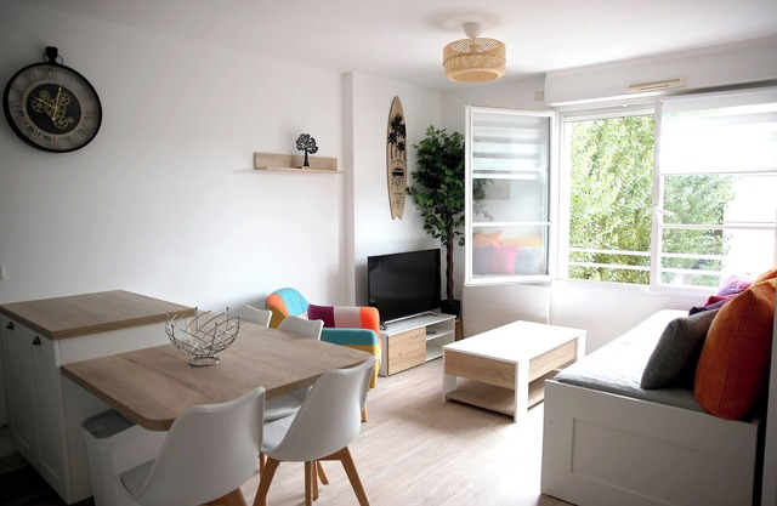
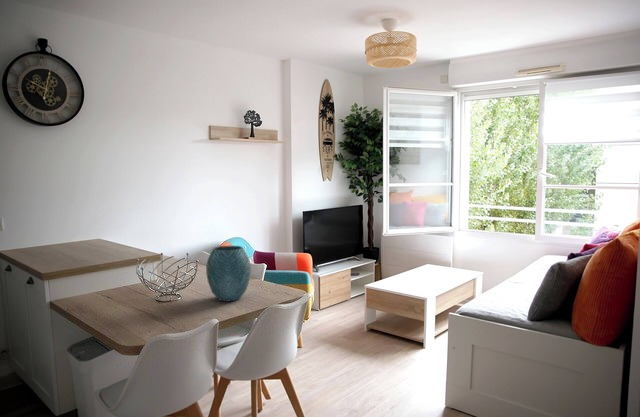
+ vase [205,245,252,303]
